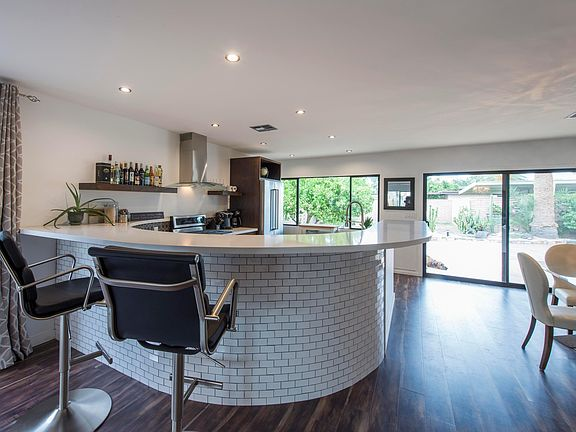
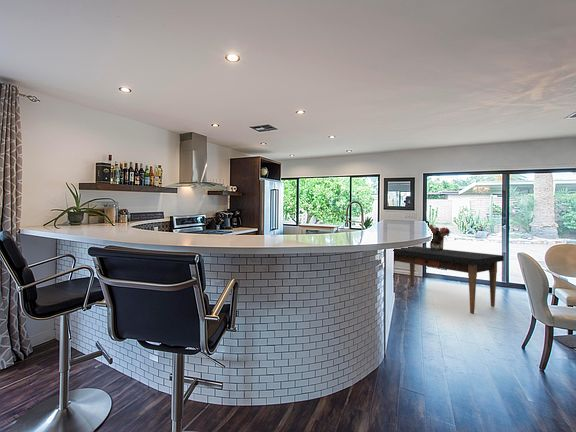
+ dining table [393,245,505,315]
+ bouquet [428,223,451,250]
